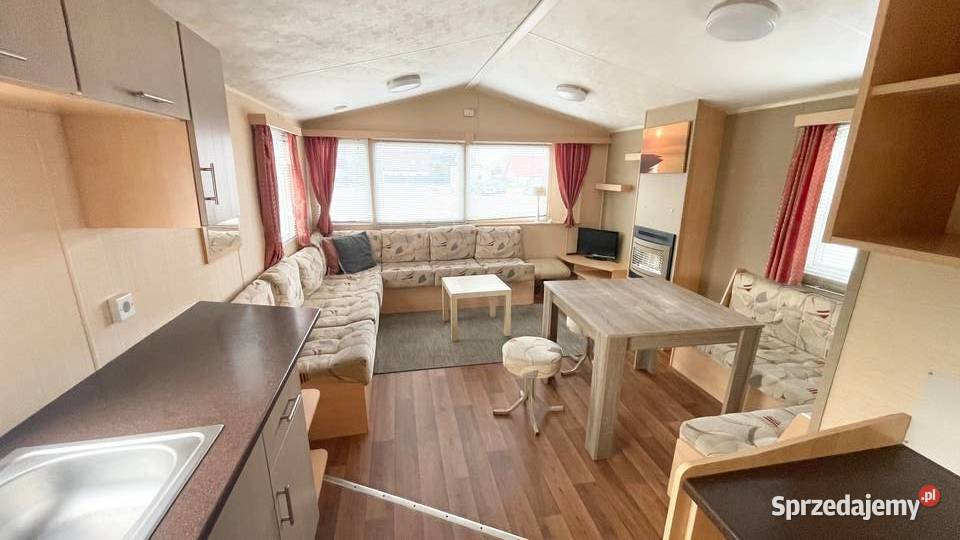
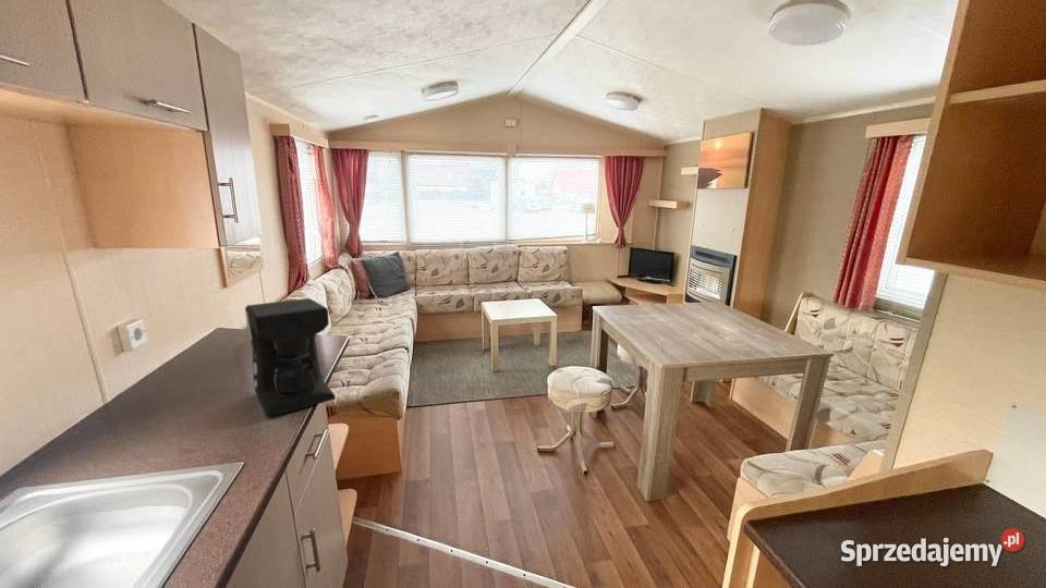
+ coffee maker [244,297,337,418]
